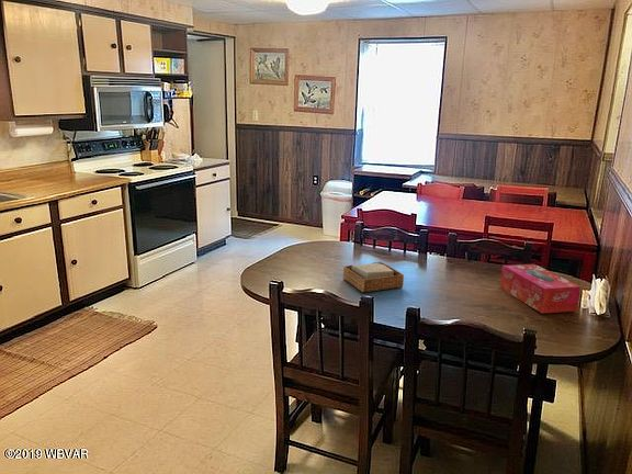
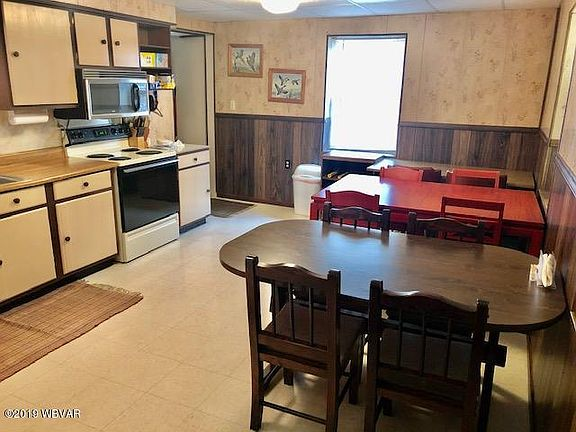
- tissue box [499,263,582,315]
- napkin holder [342,261,405,293]
